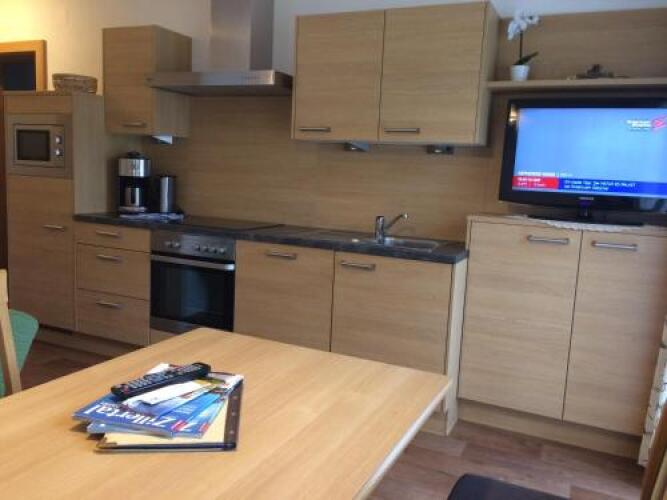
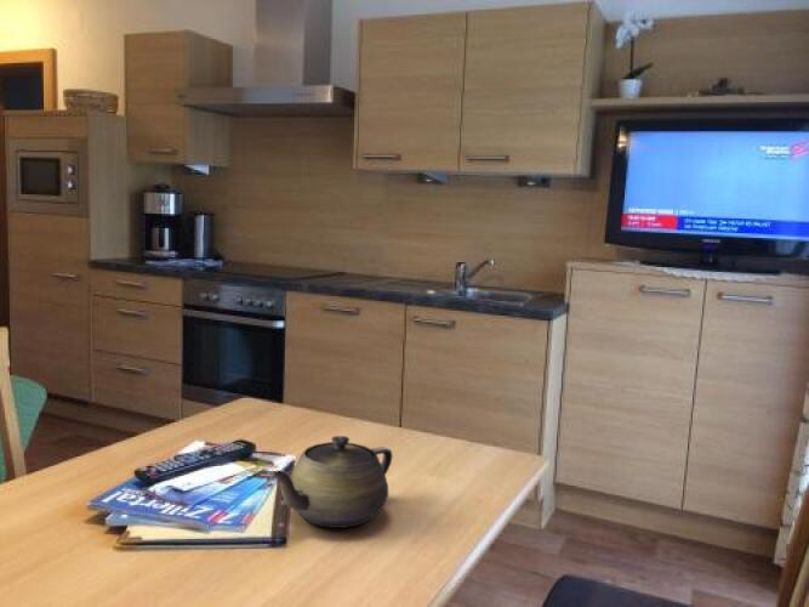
+ teapot [268,435,394,529]
